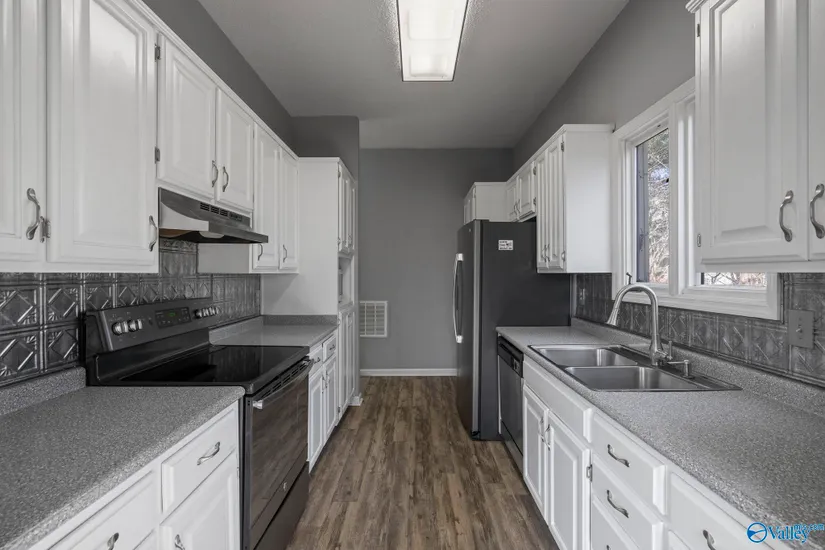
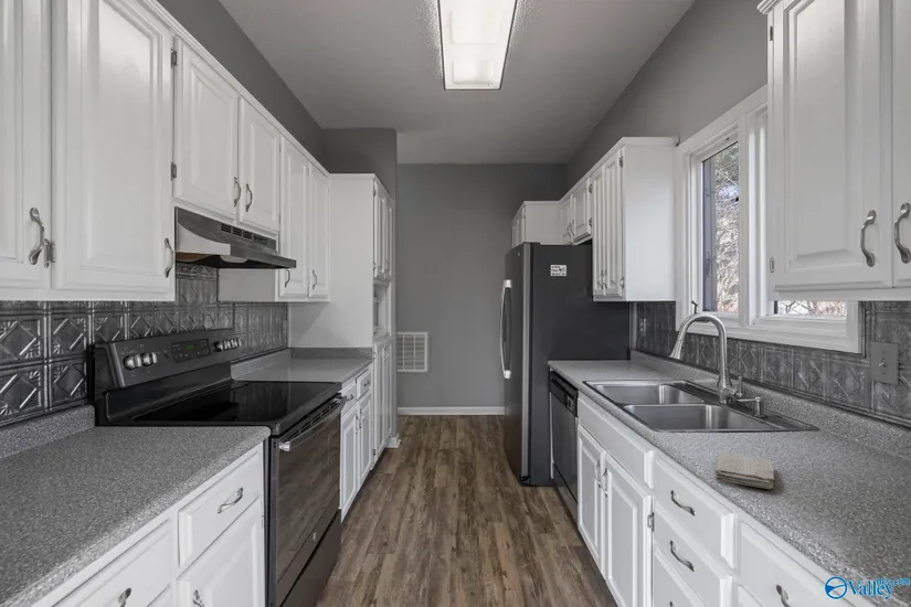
+ washcloth [713,451,775,490]
